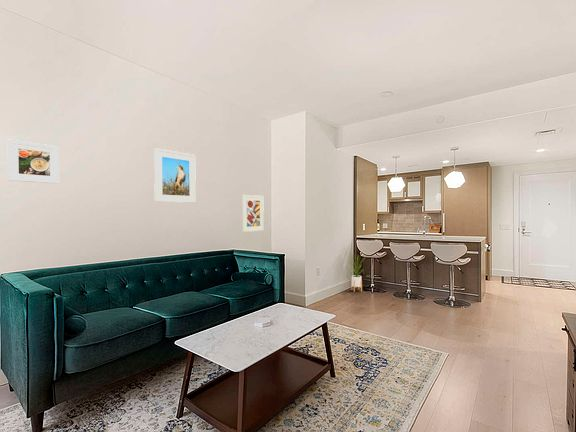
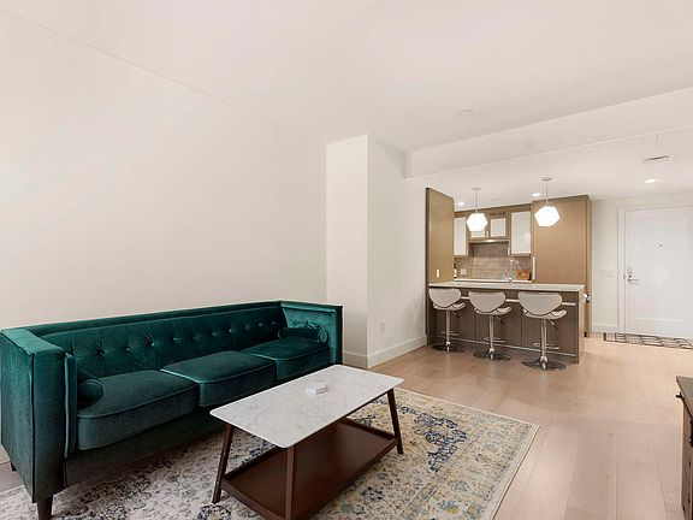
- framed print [7,139,60,185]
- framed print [153,147,197,204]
- house plant [347,253,366,293]
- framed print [241,194,265,233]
